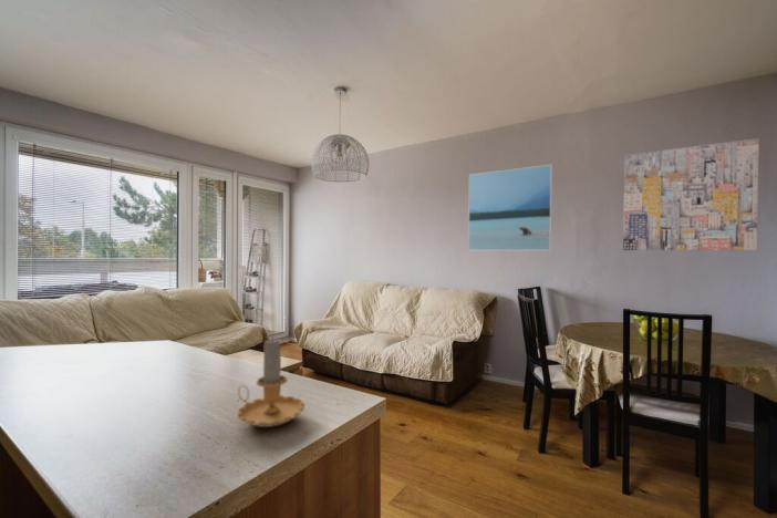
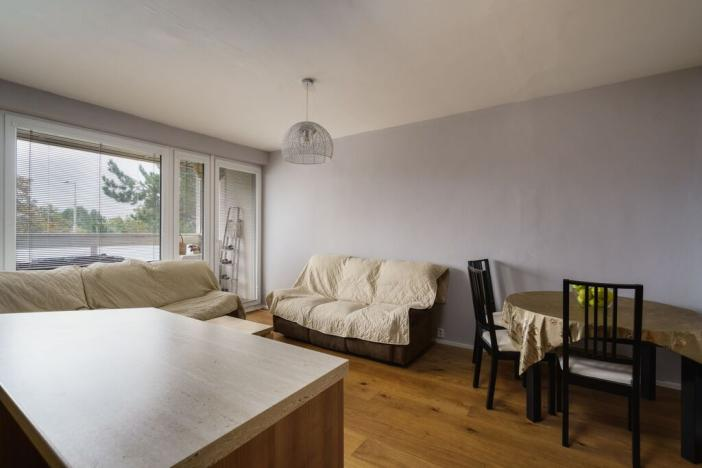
- wall art [622,137,760,251]
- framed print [467,164,553,251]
- candle [236,338,305,428]
